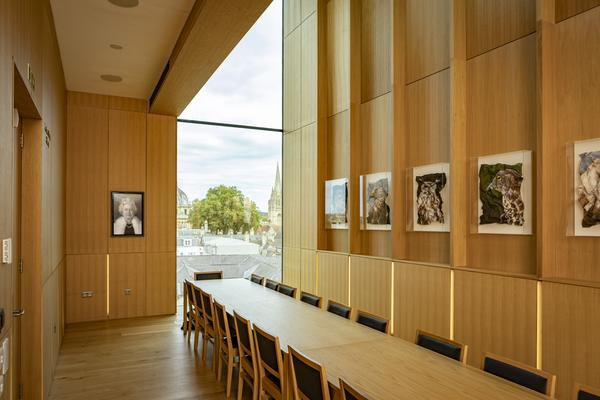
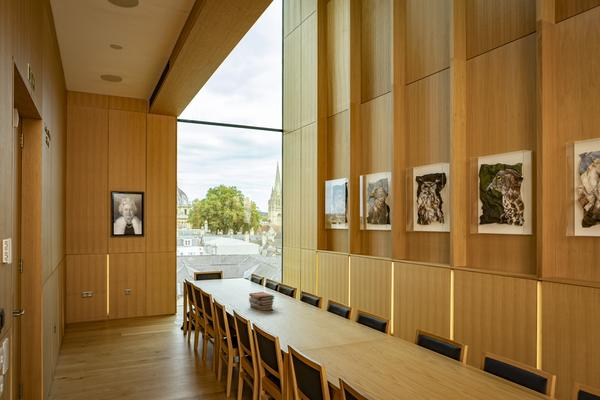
+ book stack [248,291,275,312]
